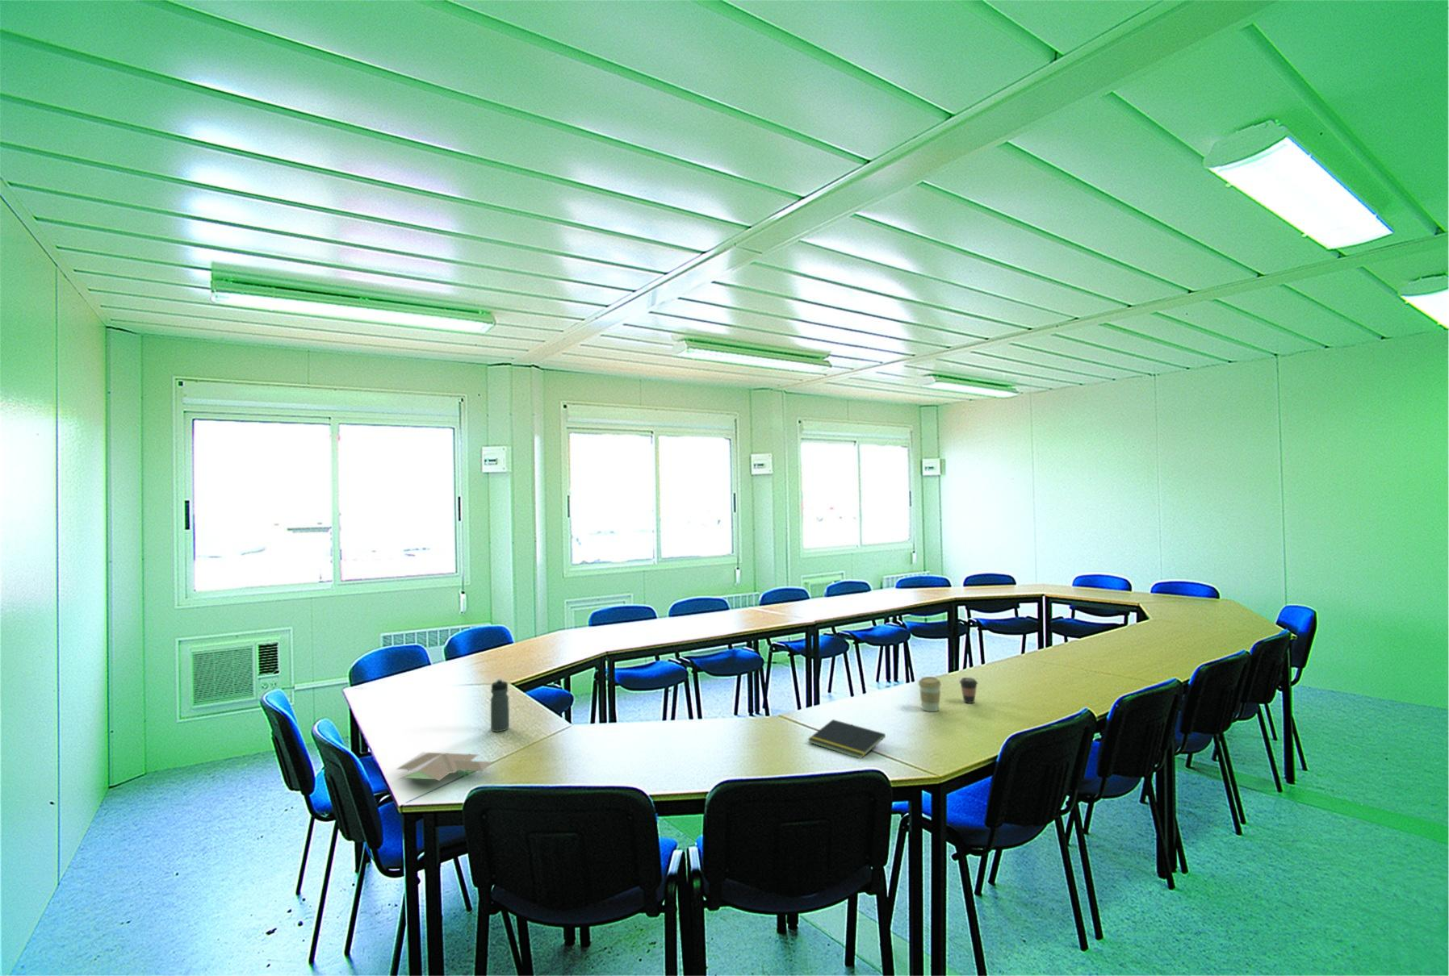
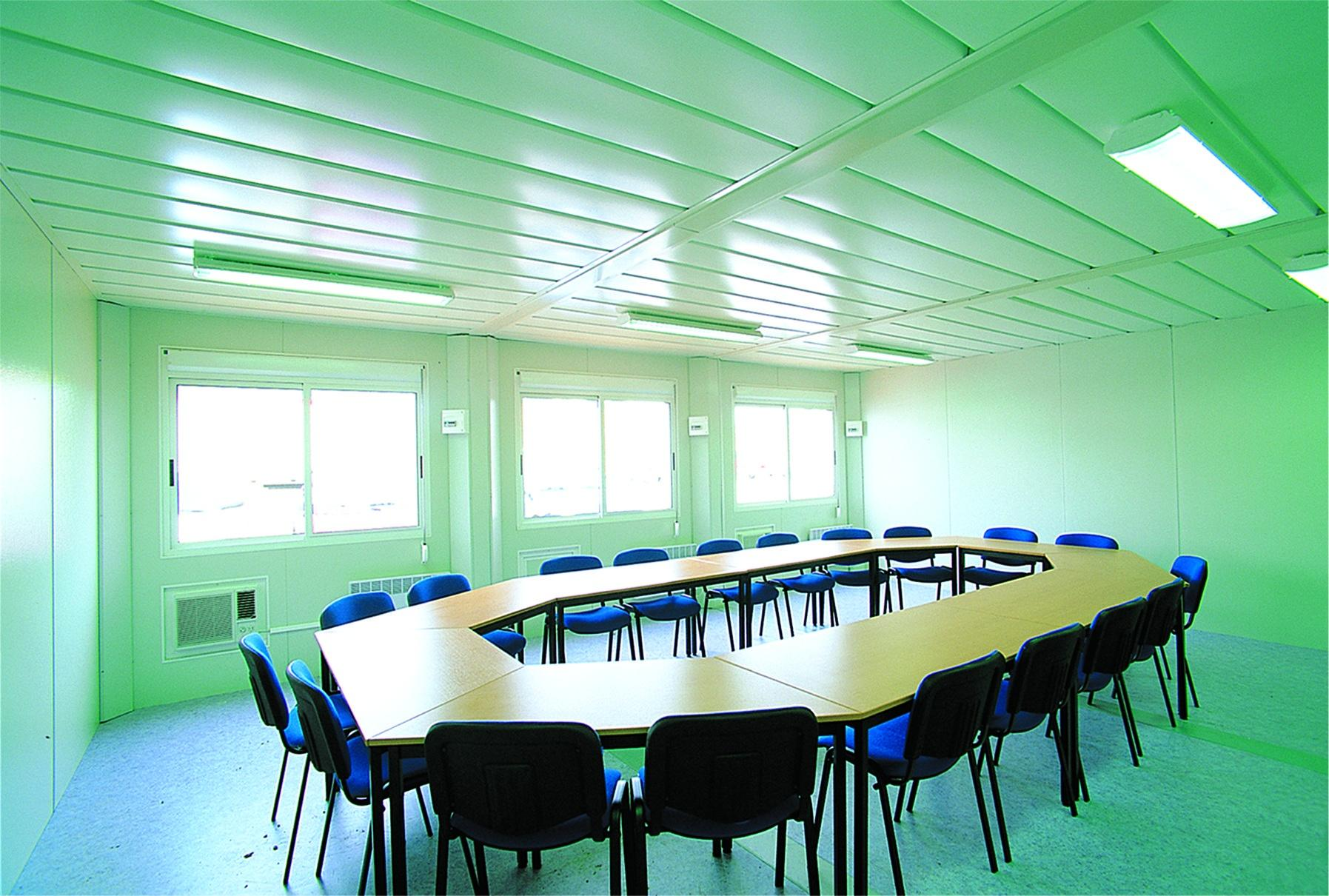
- water bottle [490,679,510,732]
- notepad [807,719,886,760]
- papers [396,752,494,782]
- coffee cup [918,676,942,712]
- coffee cup [958,676,978,704]
